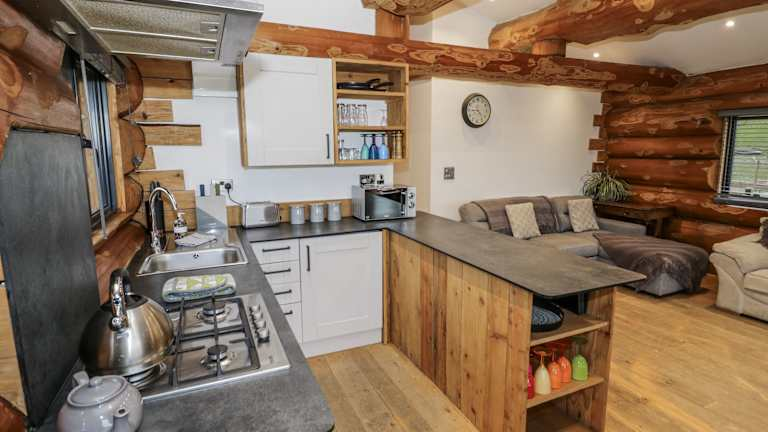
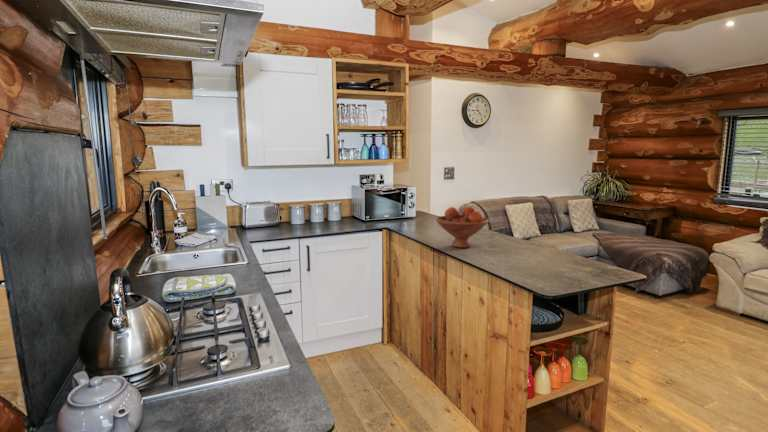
+ fruit bowl [435,206,490,249]
